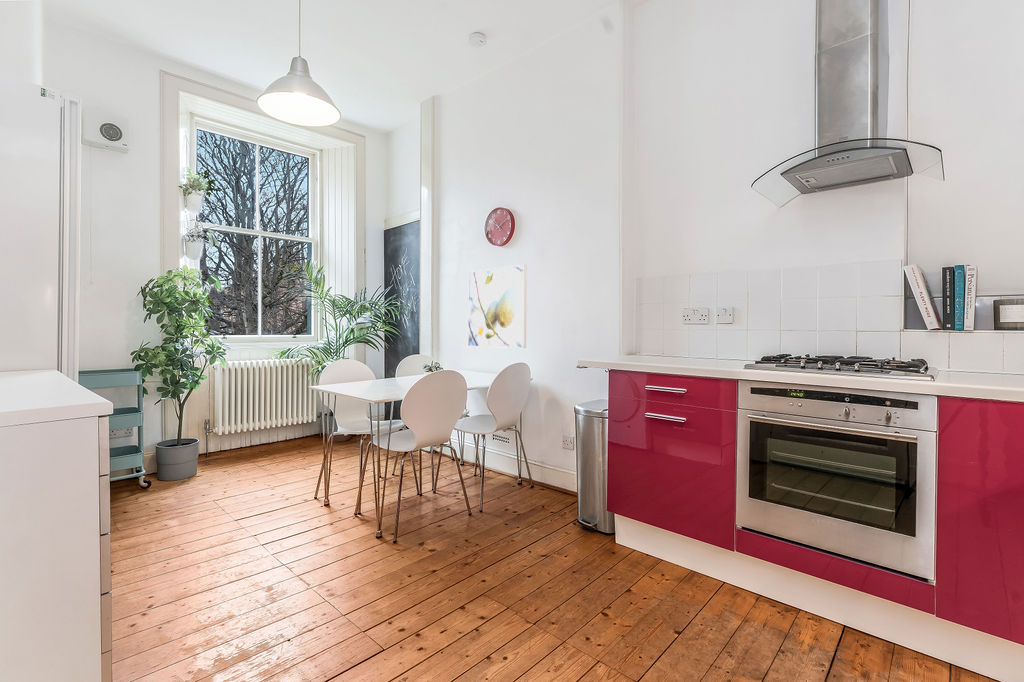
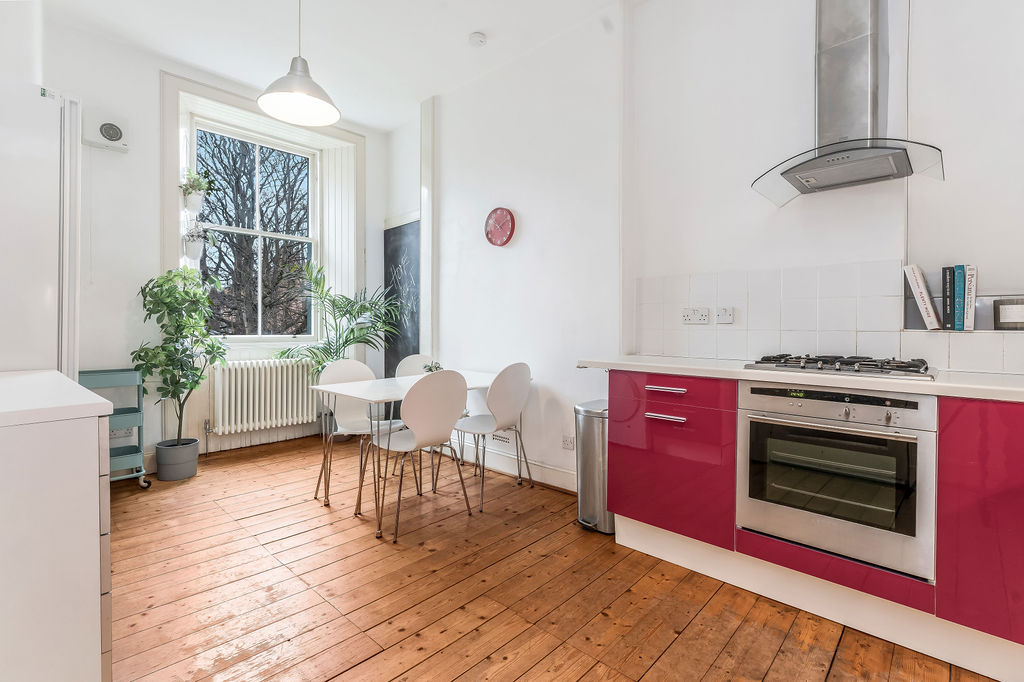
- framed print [467,264,528,349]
